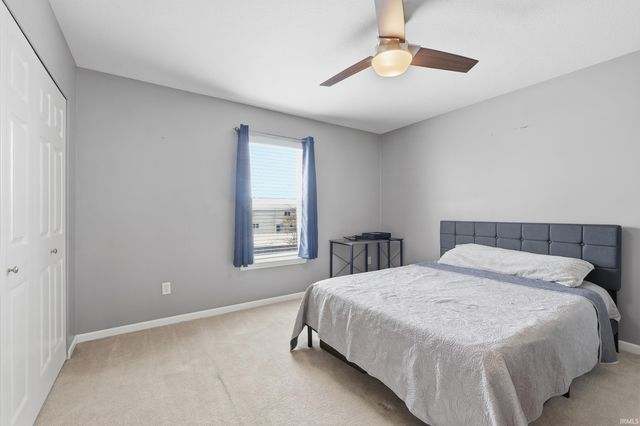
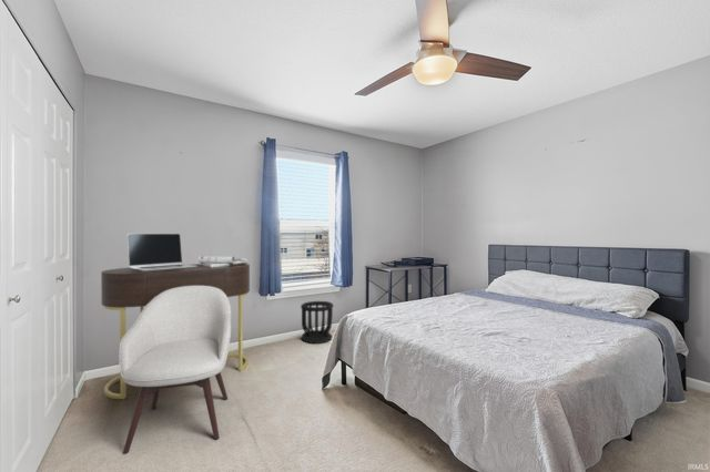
+ chair [118,286,232,455]
+ wastebasket [300,300,335,345]
+ desk [100,233,251,400]
